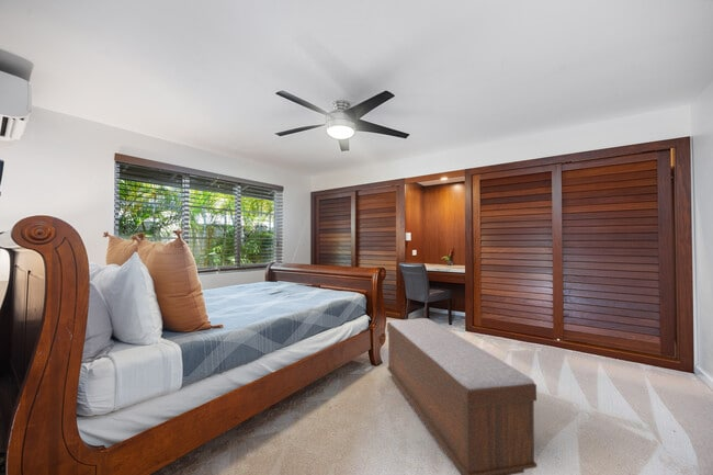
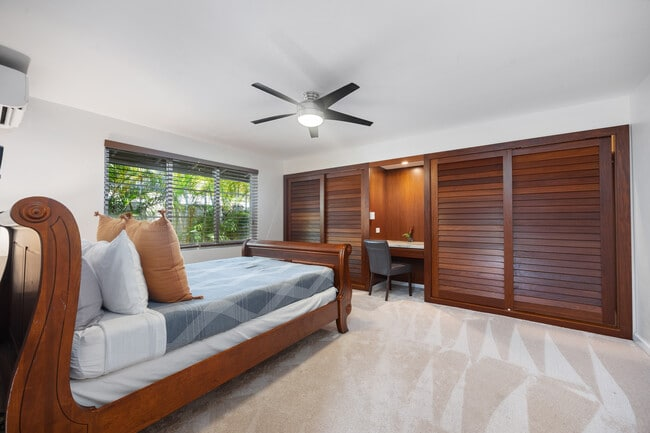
- bench [386,317,537,475]
